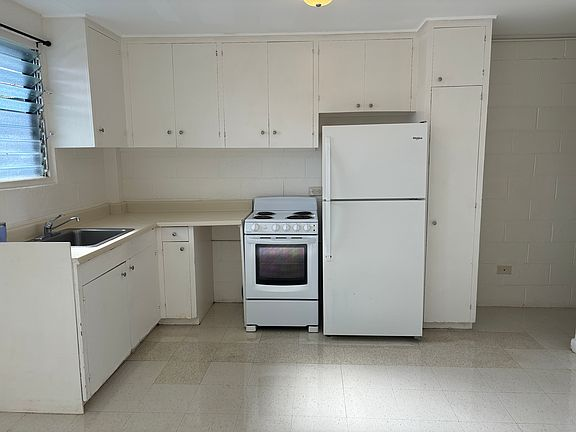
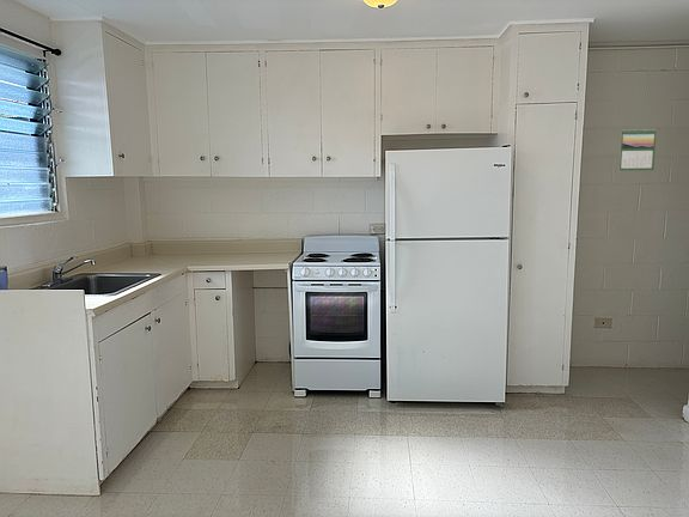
+ calendar [618,128,657,171]
